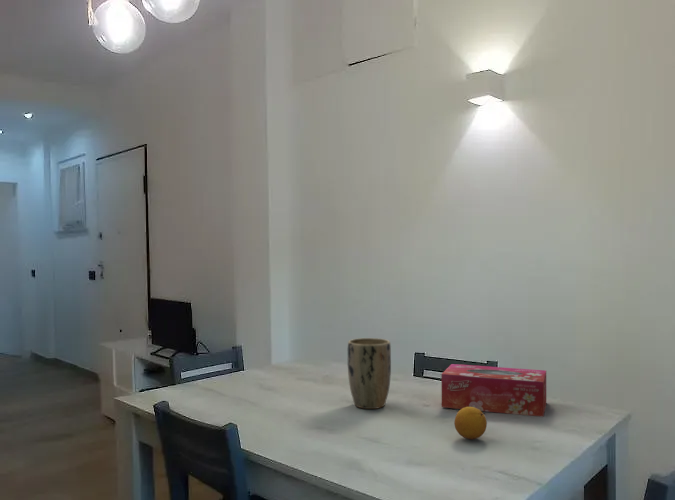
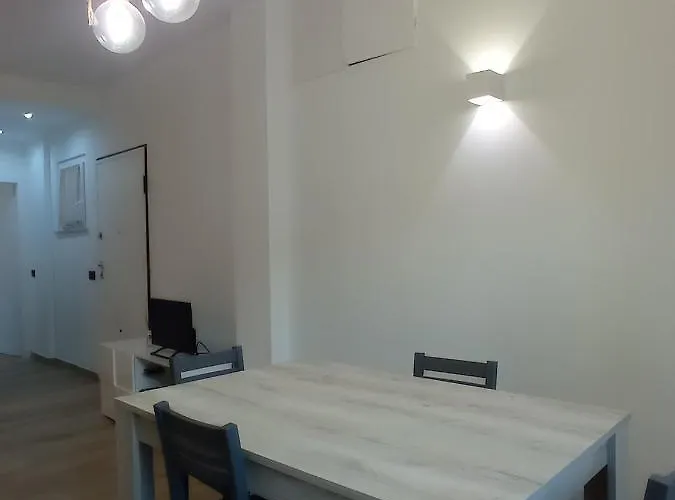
- plant pot [347,337,392,410]
- fruit [454,407,488,440]
- tissue box [440,363,547,417]
